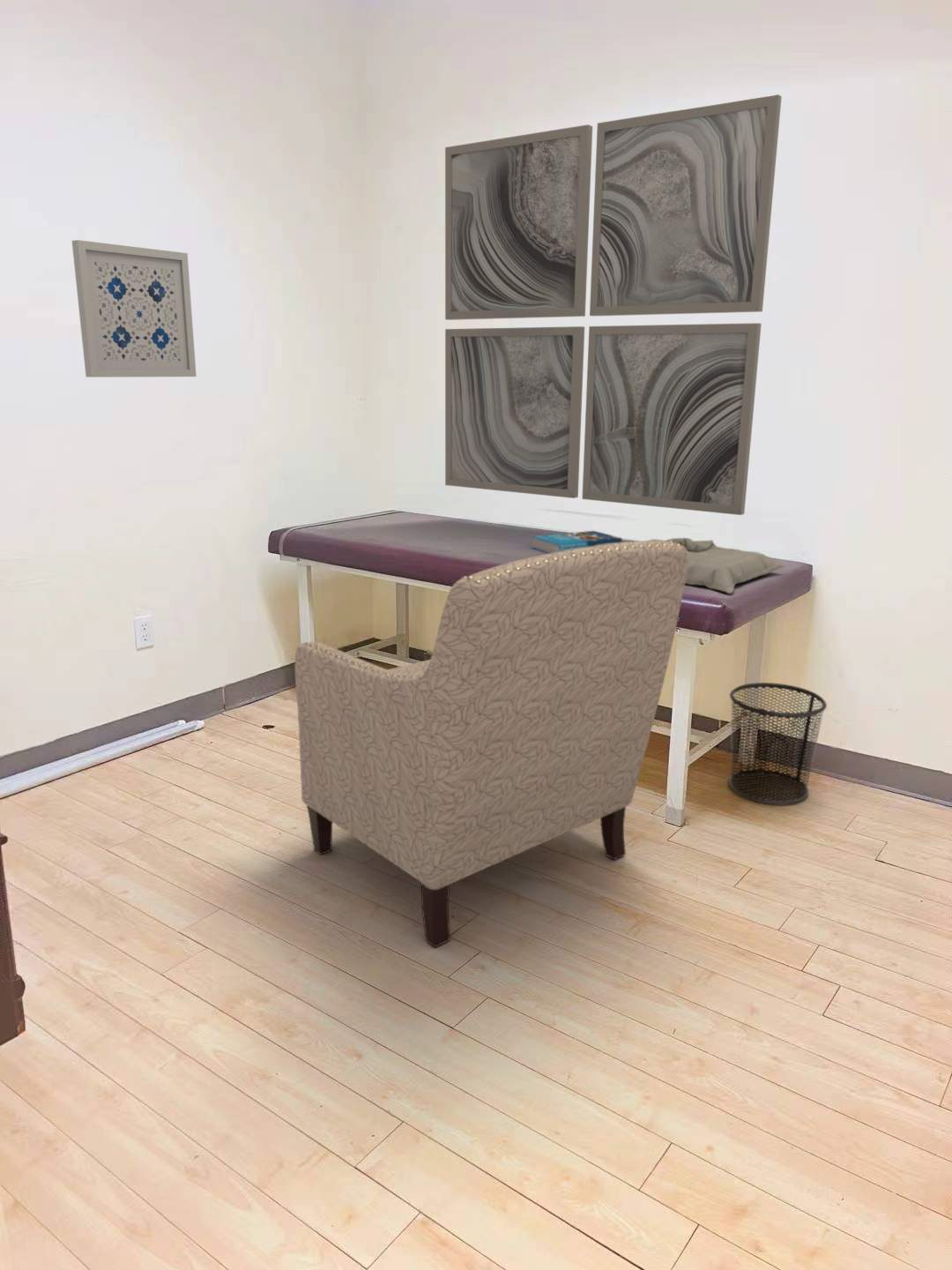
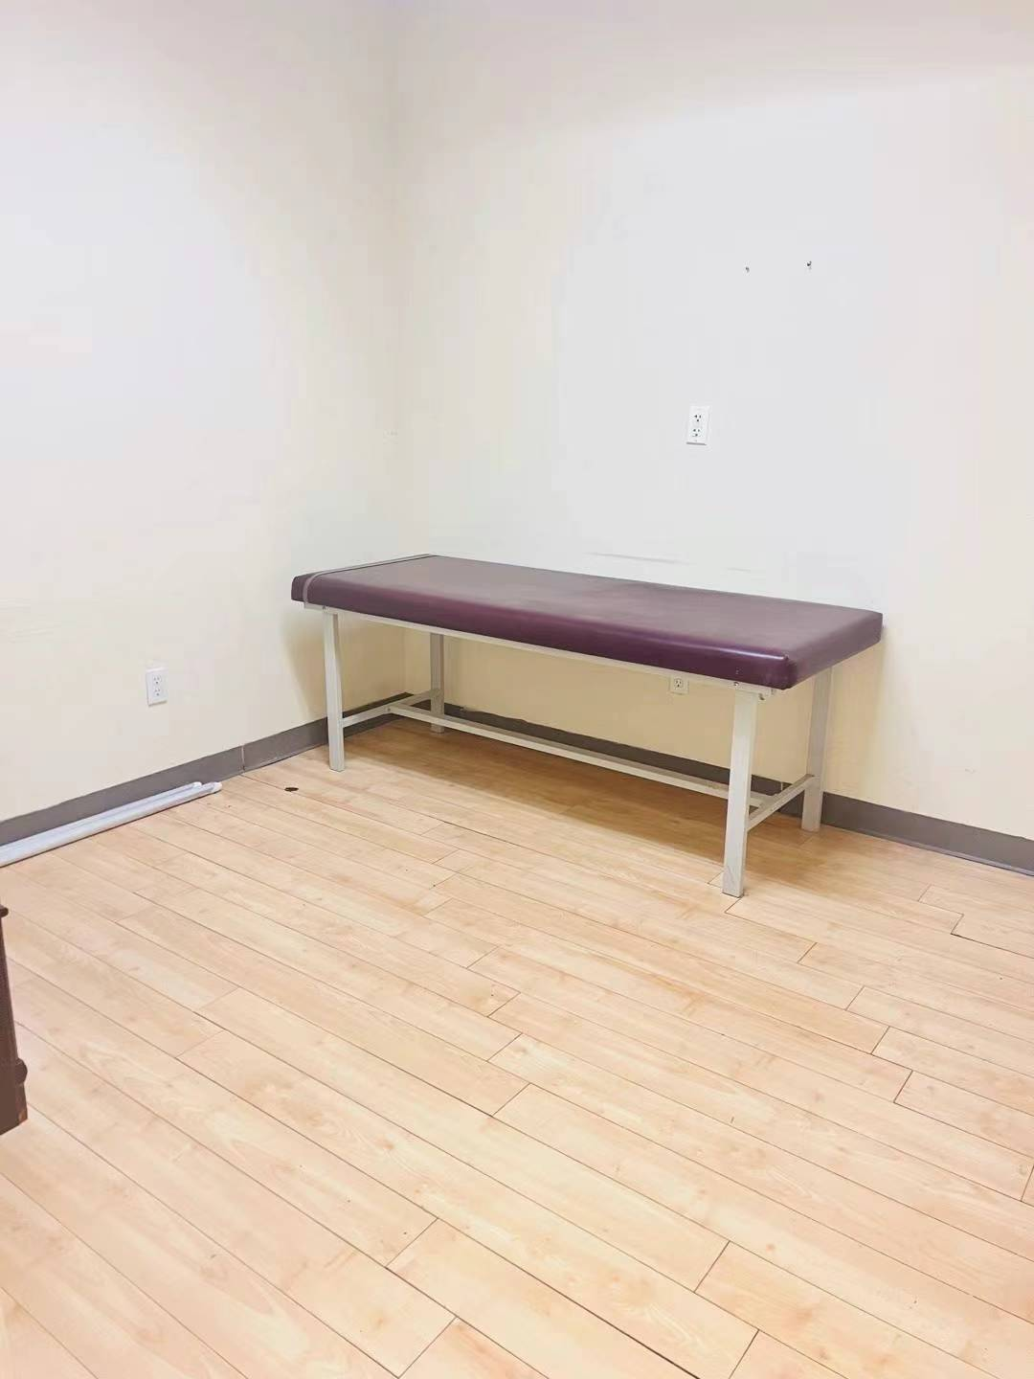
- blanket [641,537,785,594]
- wall art [444,93,783,516]
- chair [294,541,688,949]
- wall art [71,239,197,378]
- book [532,530,623,554]
- waste bin [728,682,828,806]
